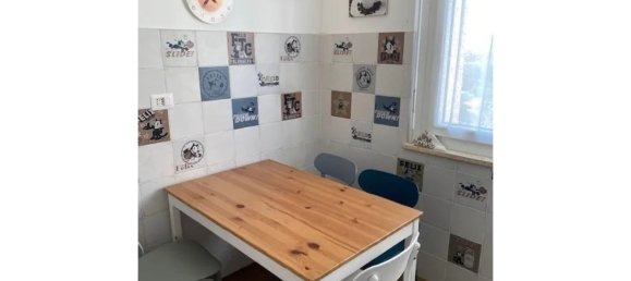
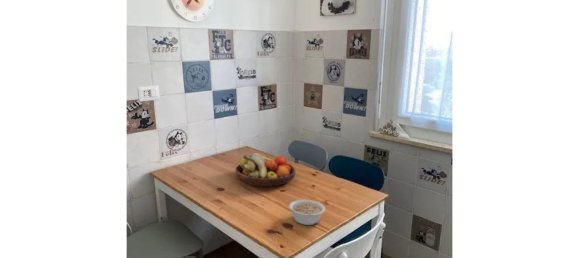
+ legume [288,199,326,226]
+ fruit bowl [234,152,296,188]
